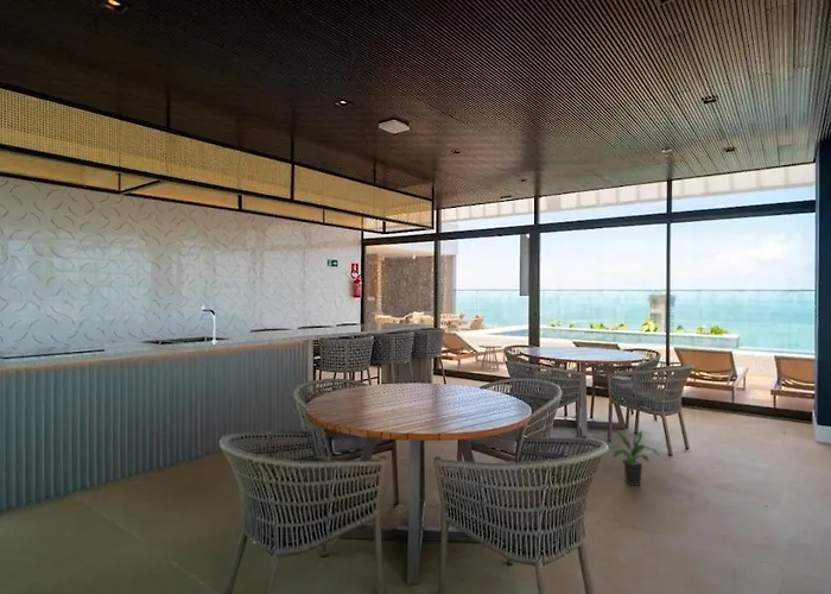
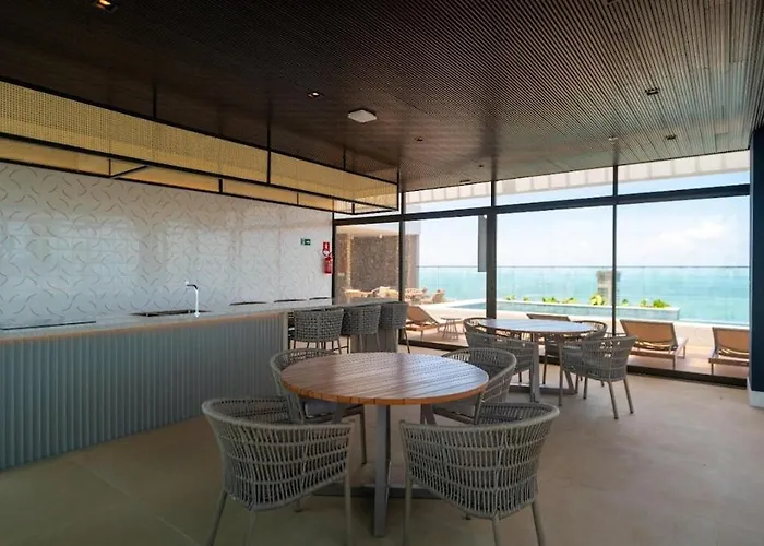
- potted plant [609,430,660,487]
